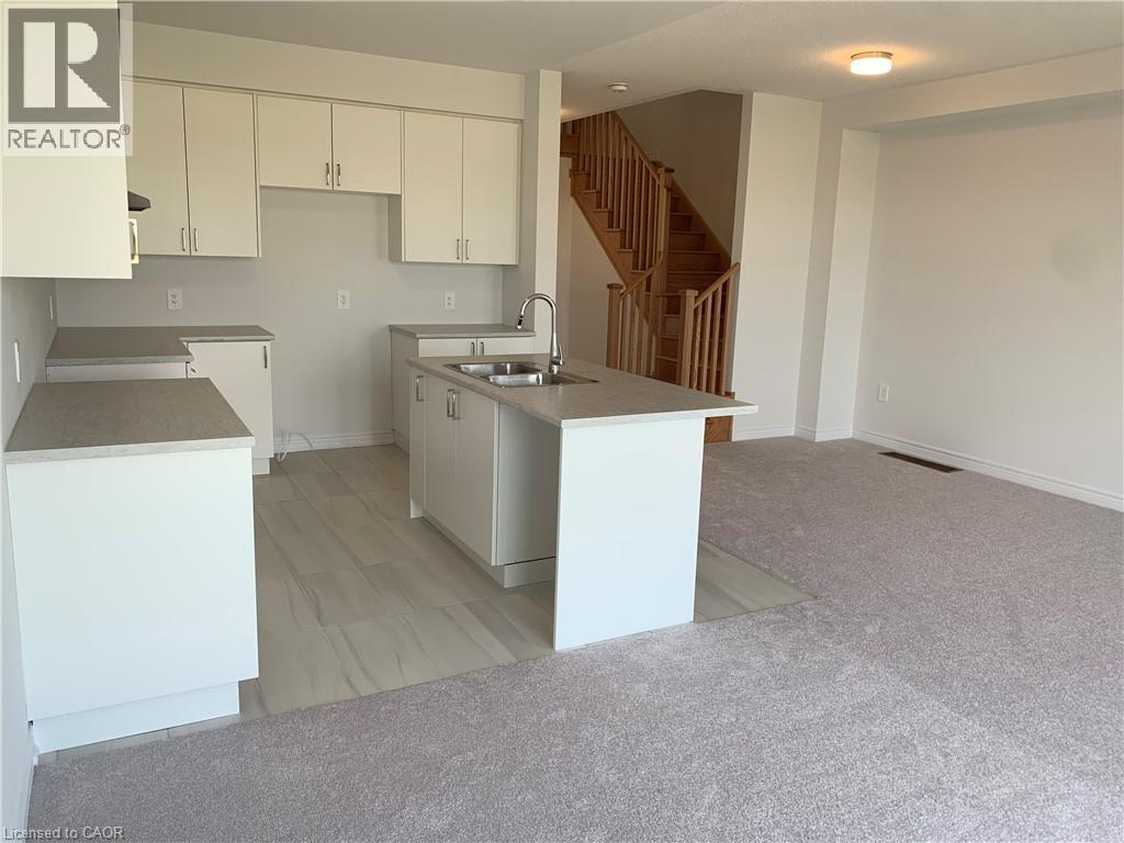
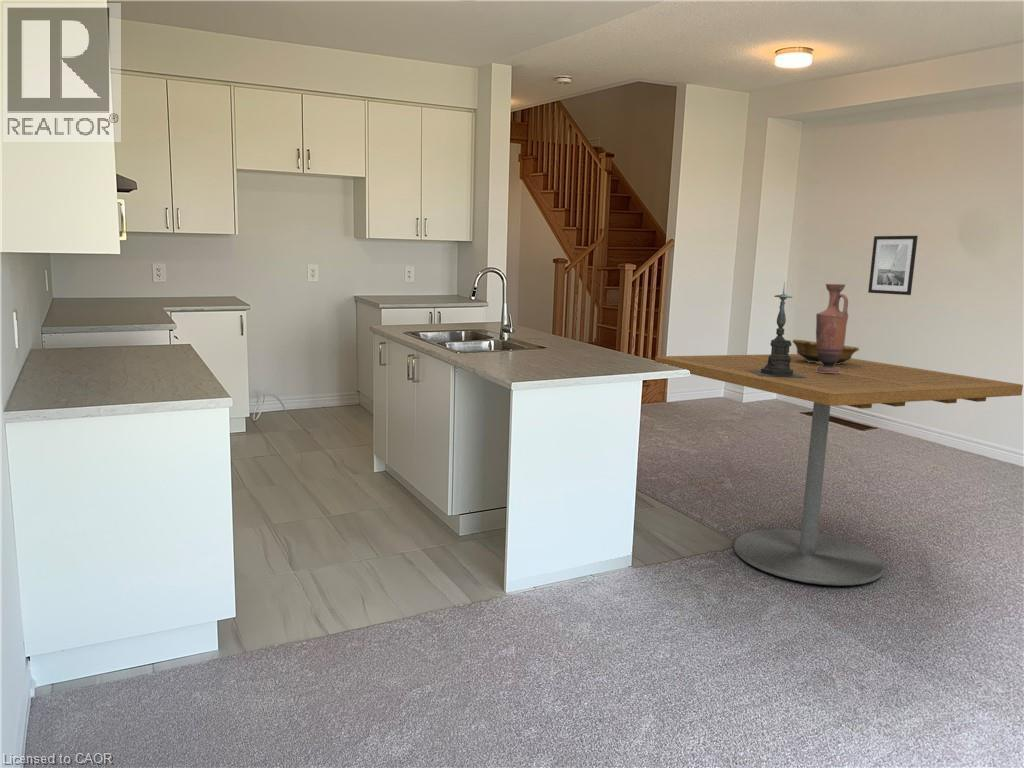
+ decorative bowl [792,338,860,364]
+ wall art [867,235,919,296]
+ vase [815,283,849,374]
+ dining table [654,353,1024,587]
+ candle holder [747,281,807,378]
